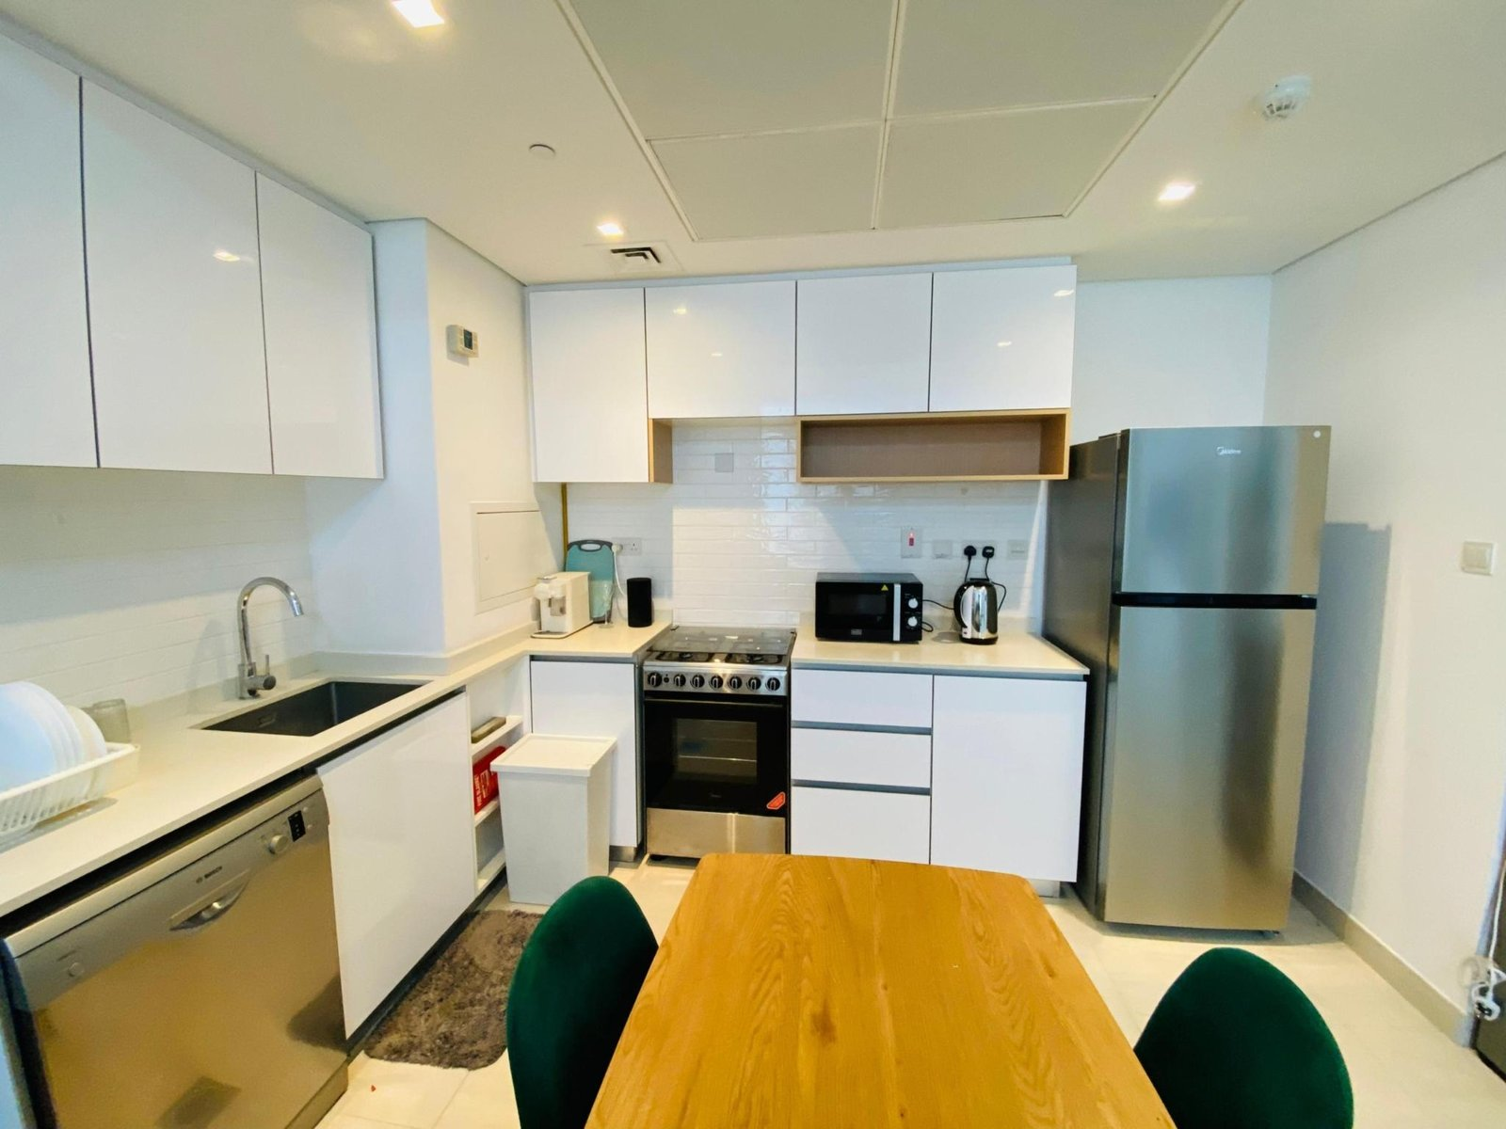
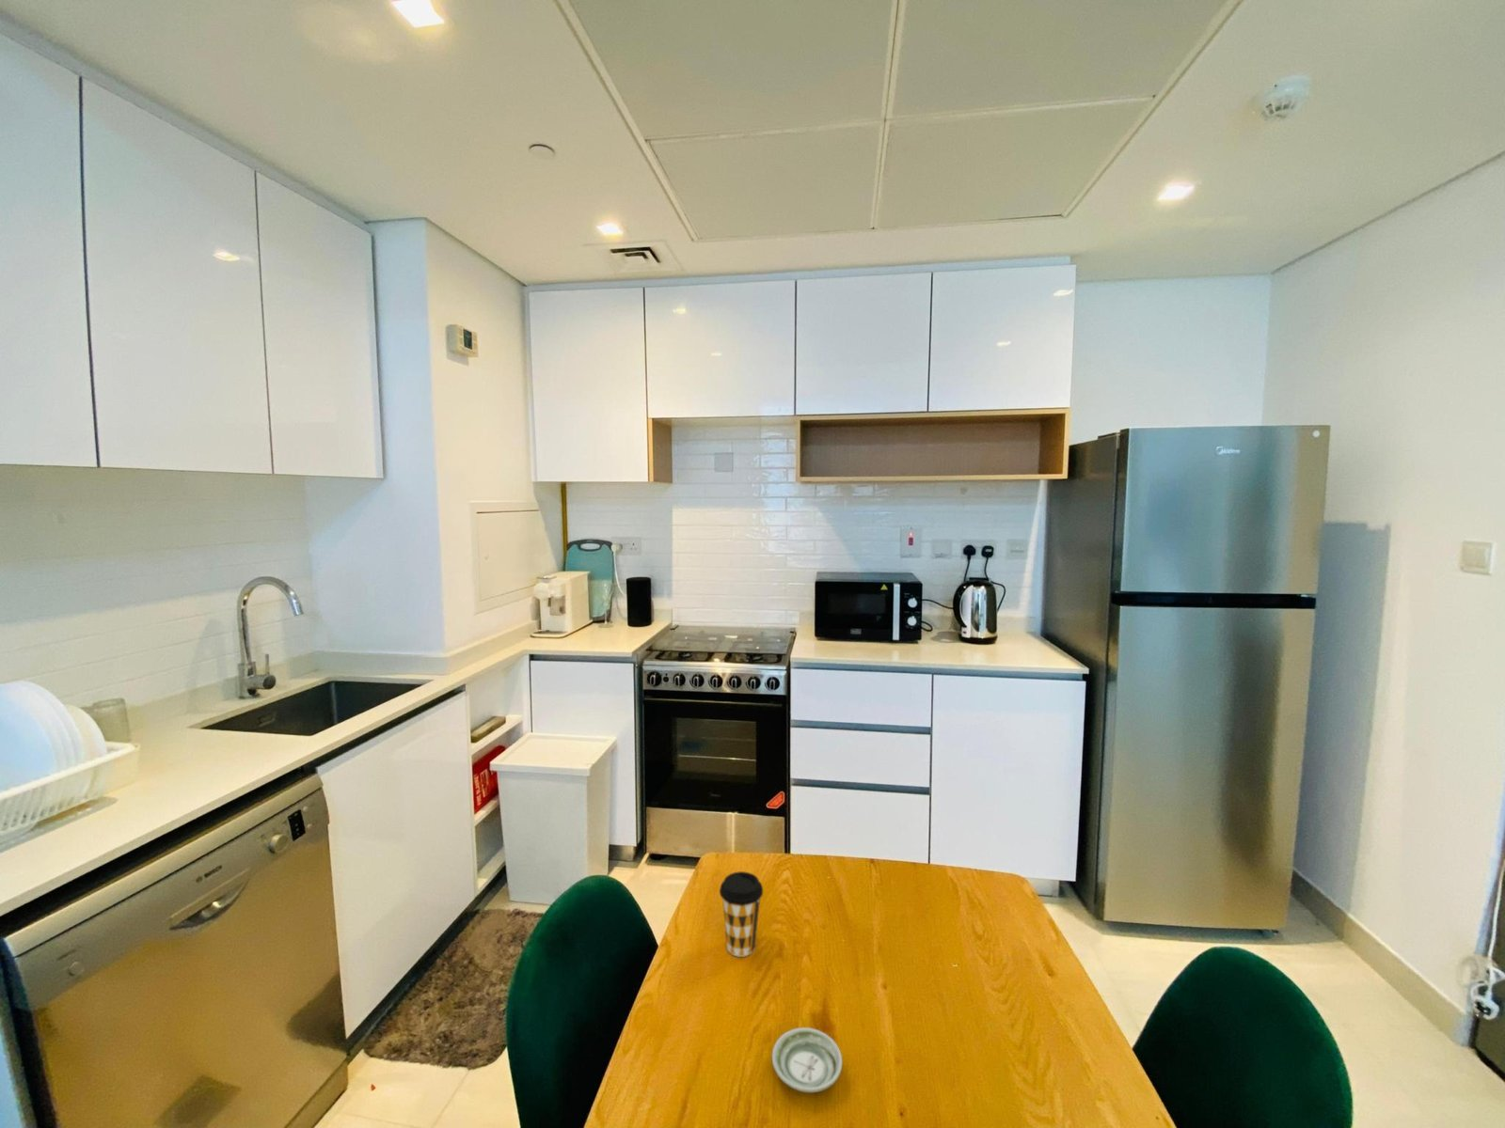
+ coffee cup [718,871,764,957]
+ saucer [771,1026,843,1094]
